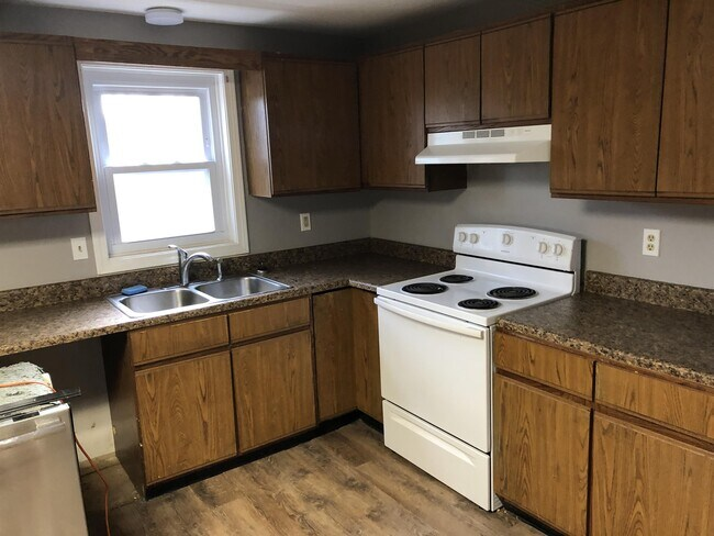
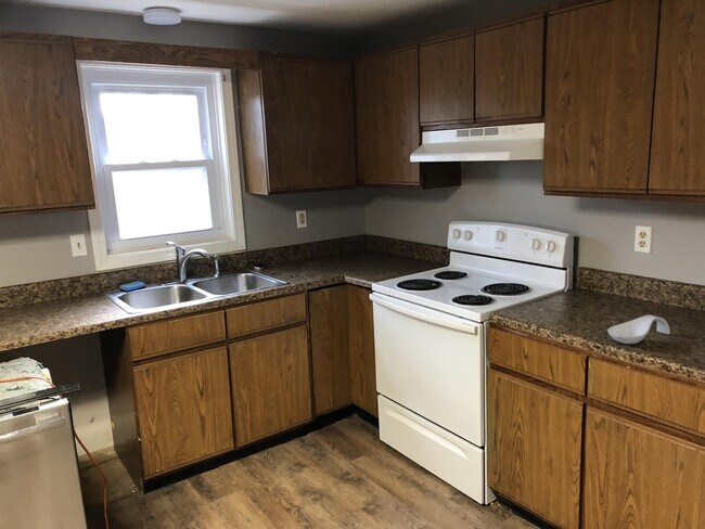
+ spoon rest [606,314,671,345]
